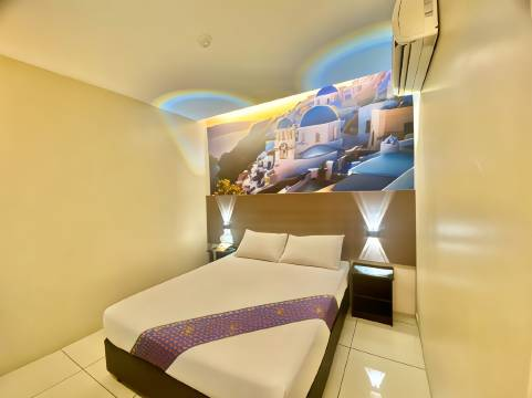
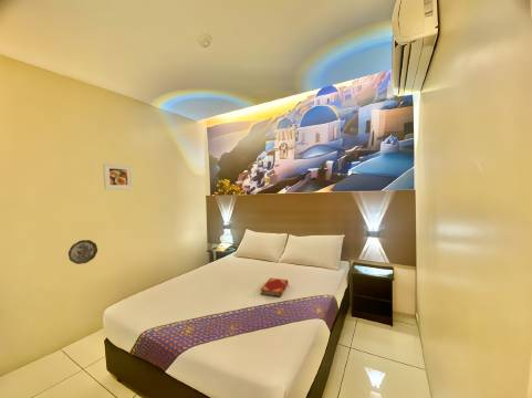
+ decorative plate [67,239,98,265]
+ hardback book [259,276,289,298]
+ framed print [102,163,134,191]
